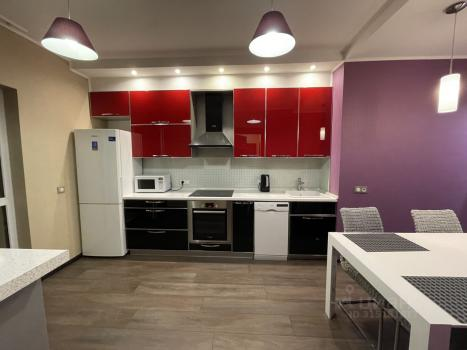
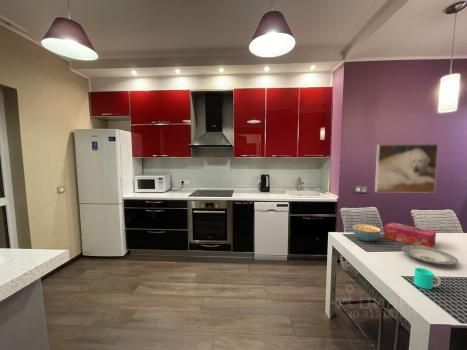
+ tissue box [383,221,437,248]
+ plate [401,244,459,265]
+ cup [413,267,442,290]
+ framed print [374,143,439,194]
+ cereal bowl [351,223,382,242]
